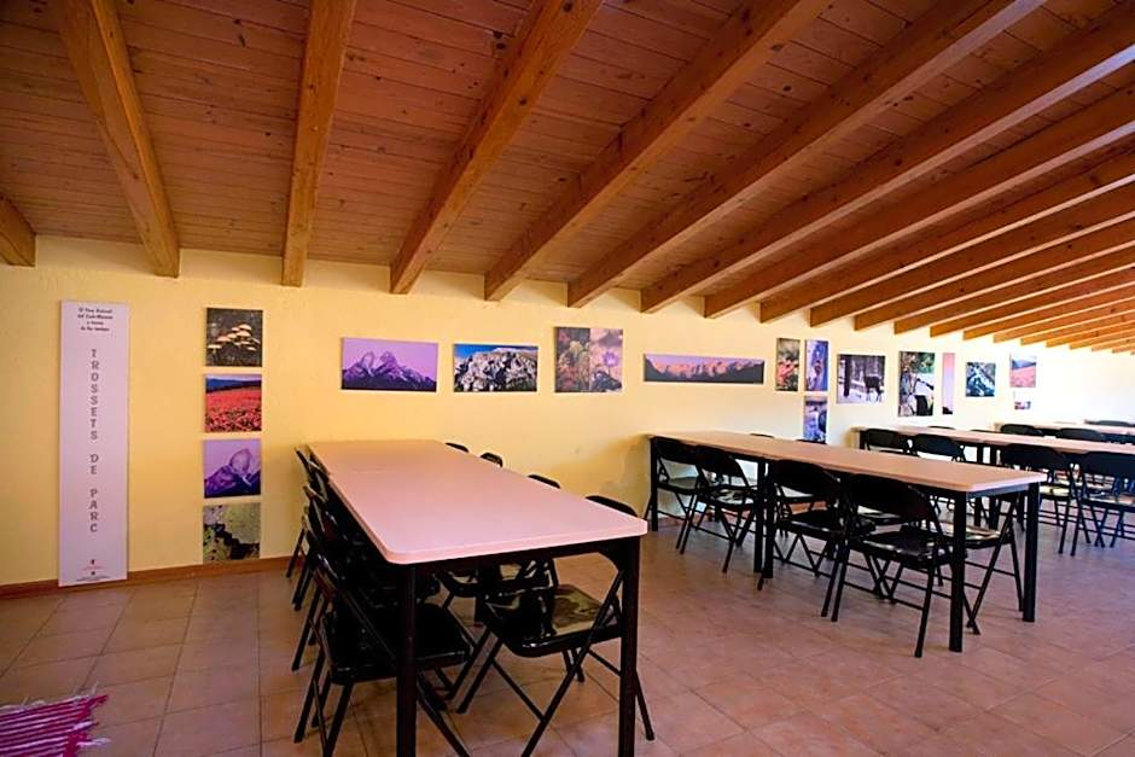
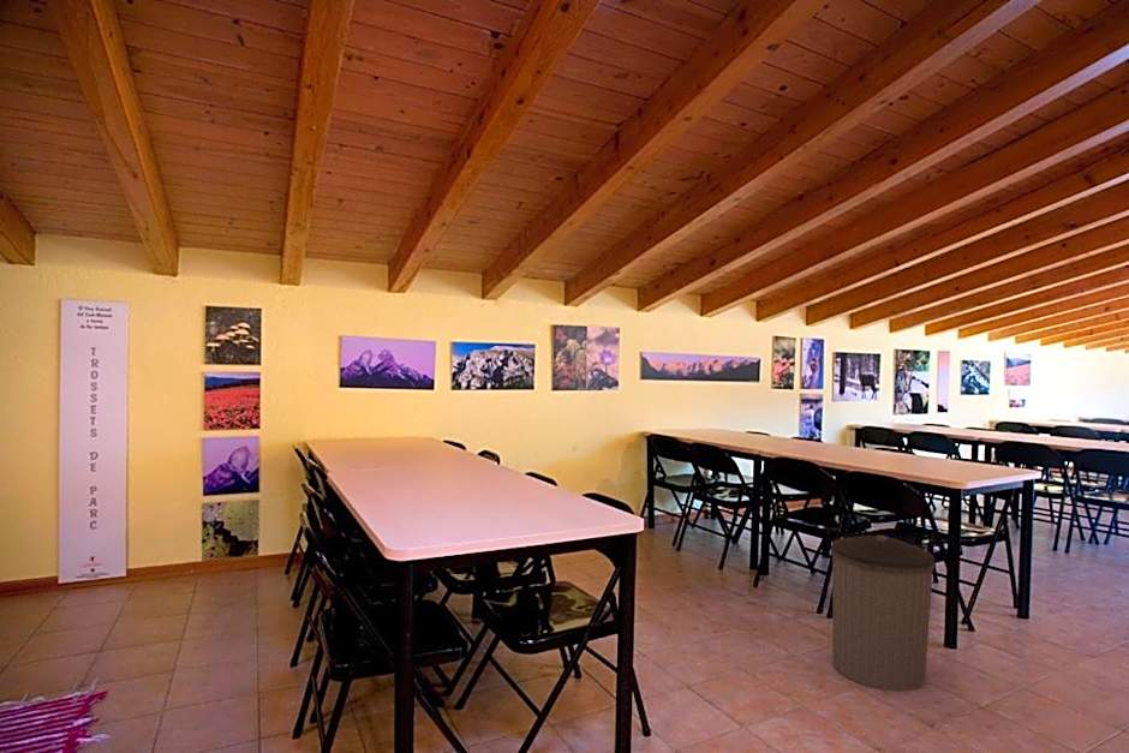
+ trash can [830,533,937,693]
